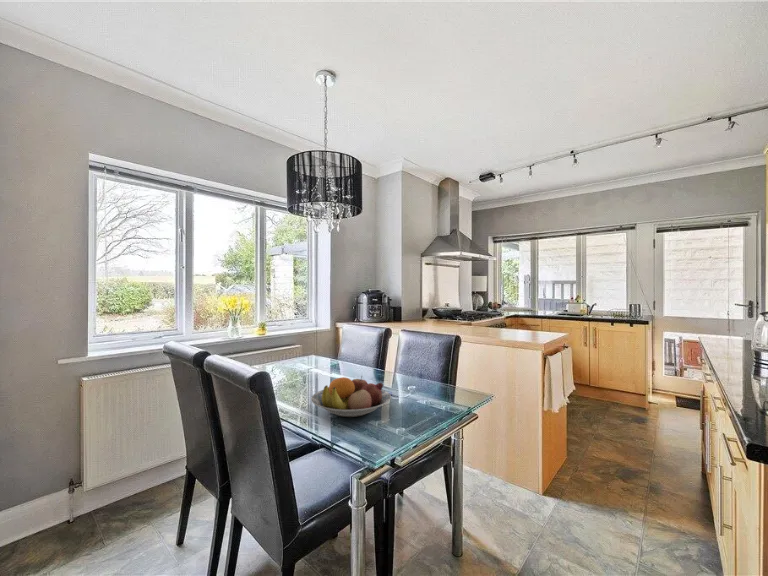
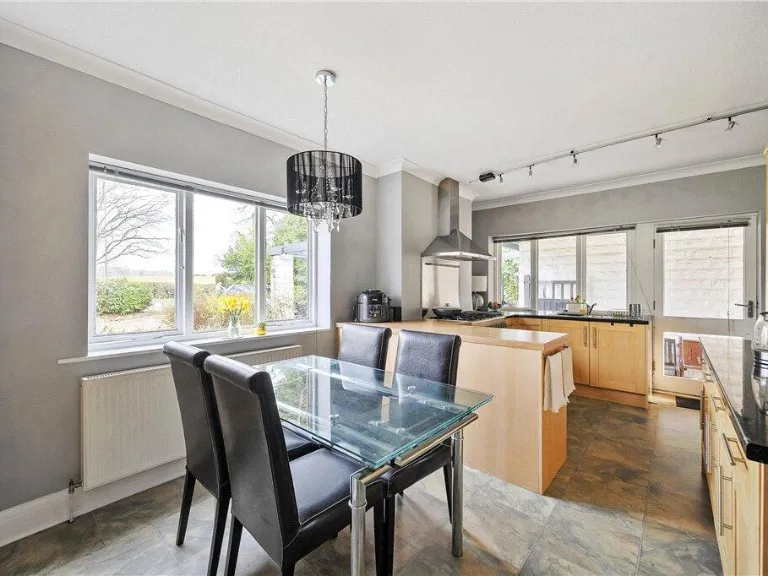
- fruit bowl [310,375,392,418]
